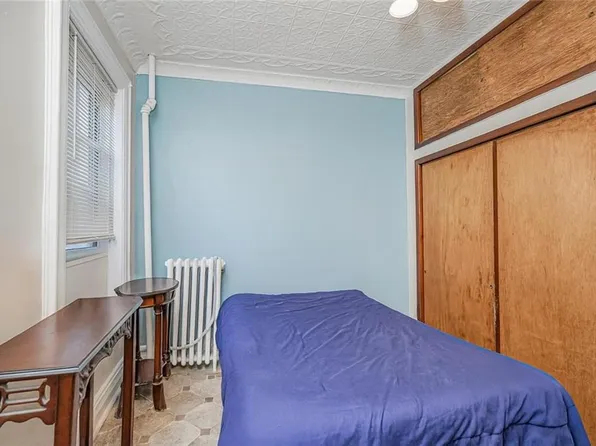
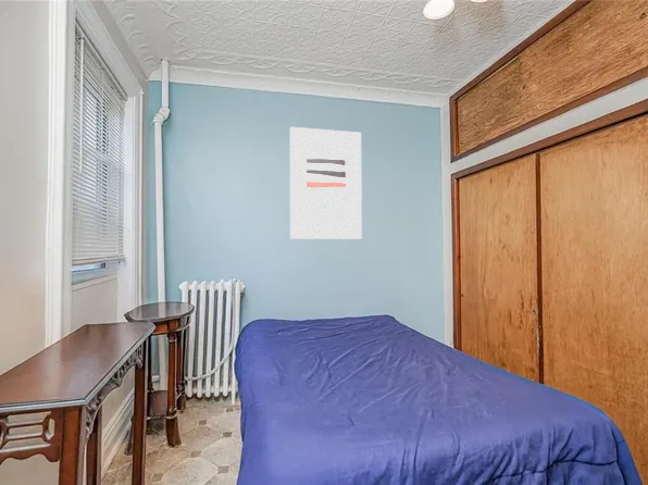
+ wall art [289,126,363,240]
